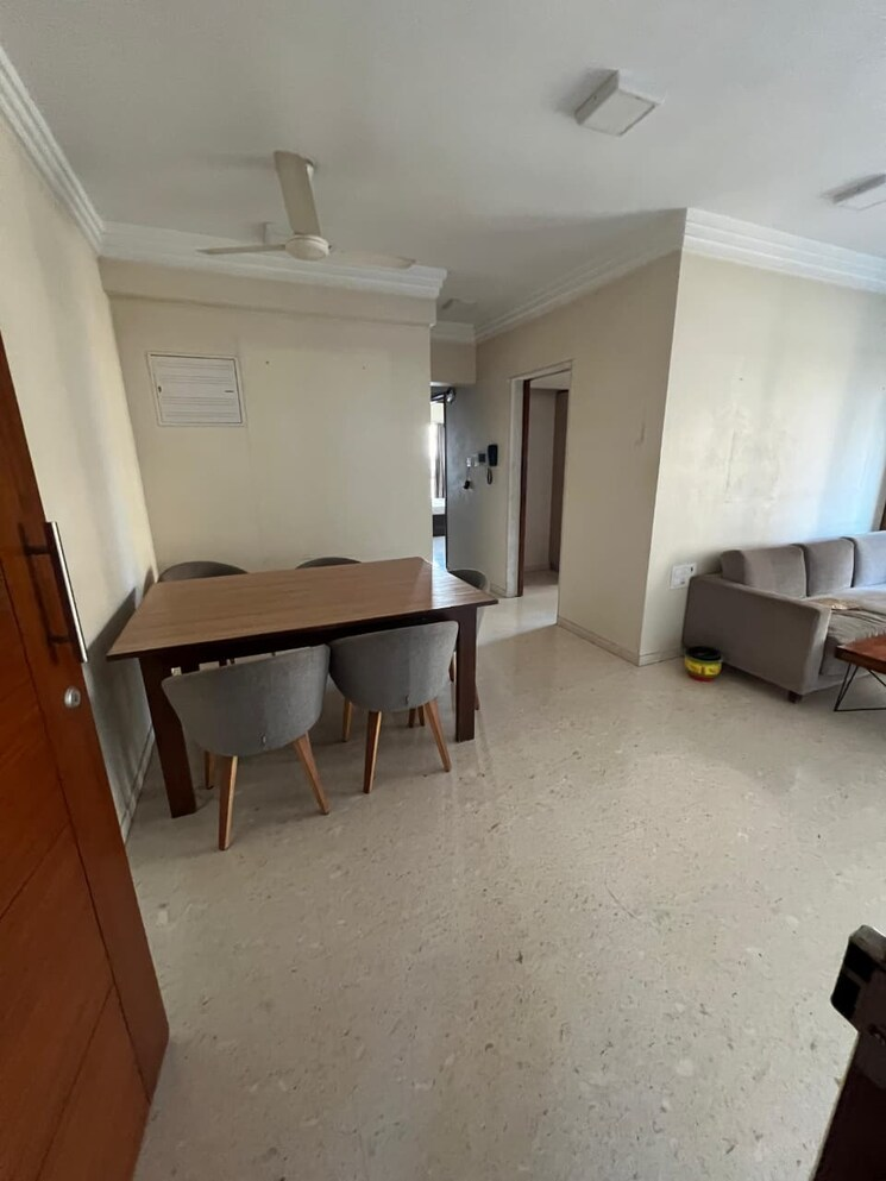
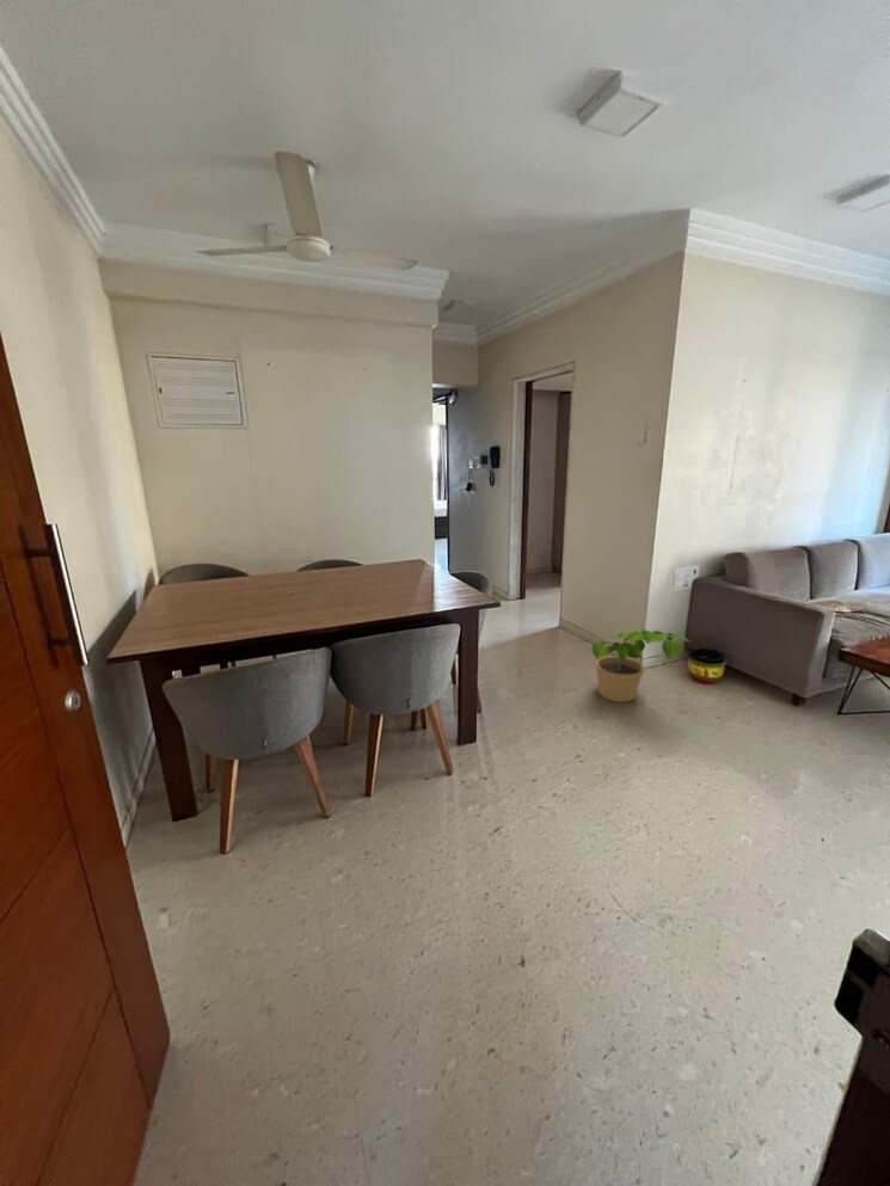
+ potted plant [590,627,692,703]
